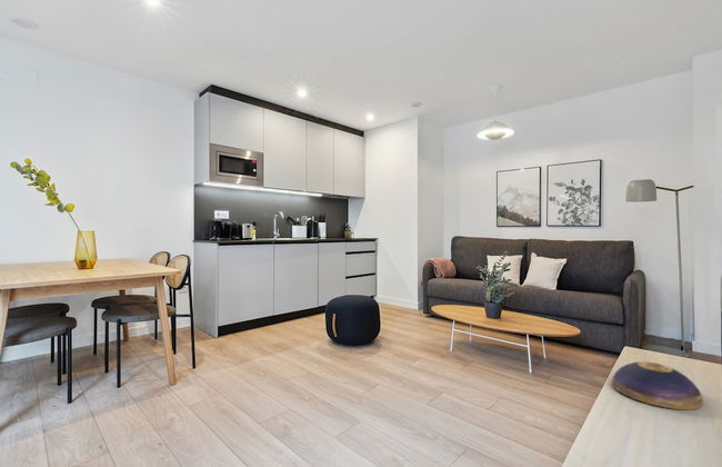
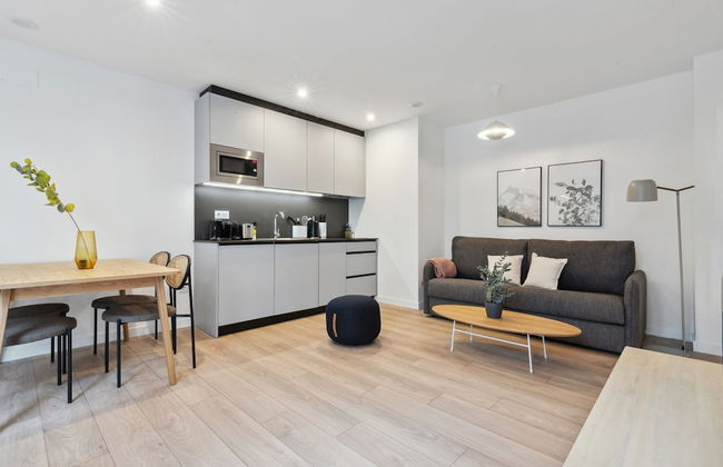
- decorative bowl [611,360,704,410]
